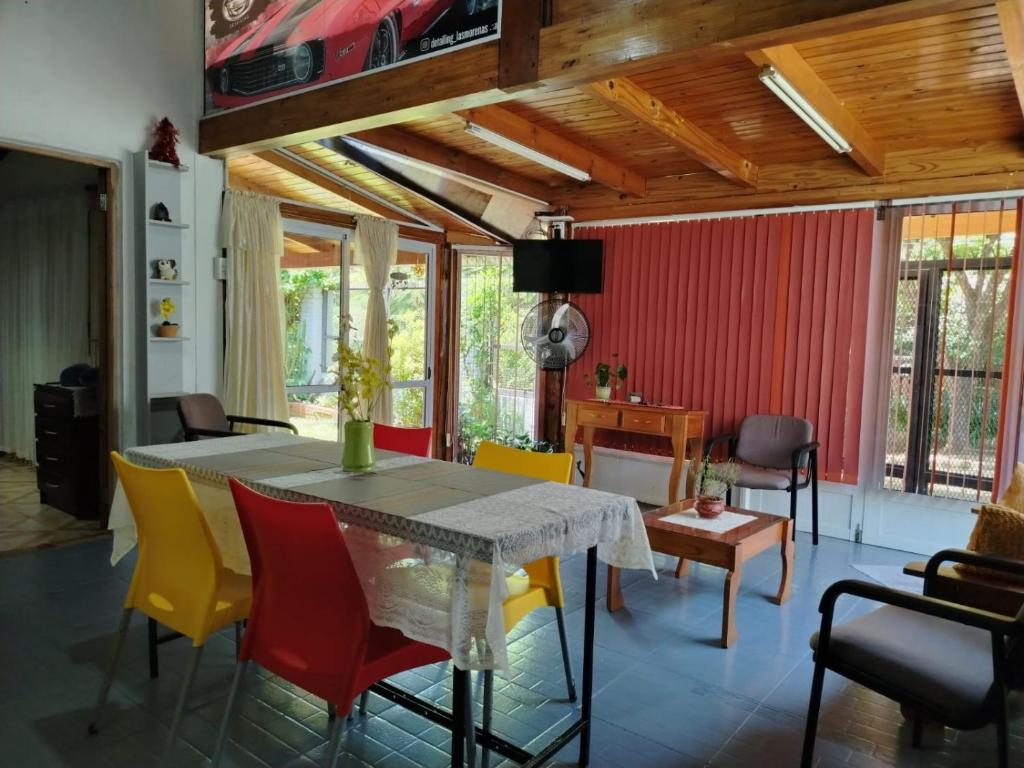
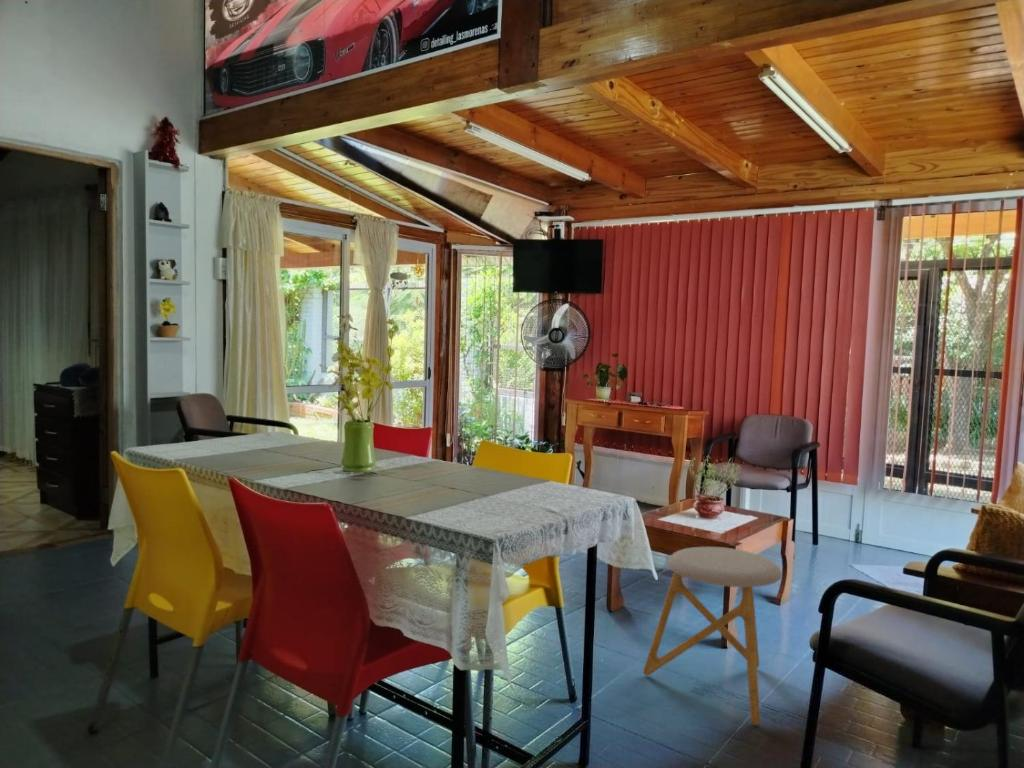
+ stool [642,546,783,726]
